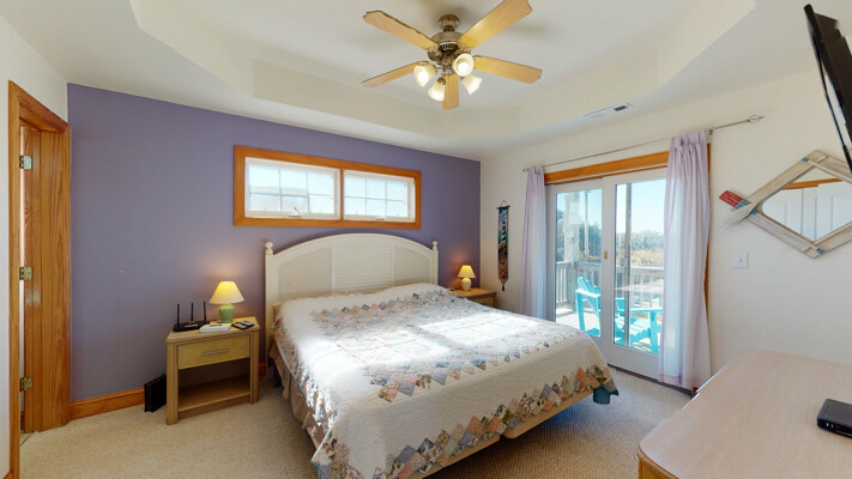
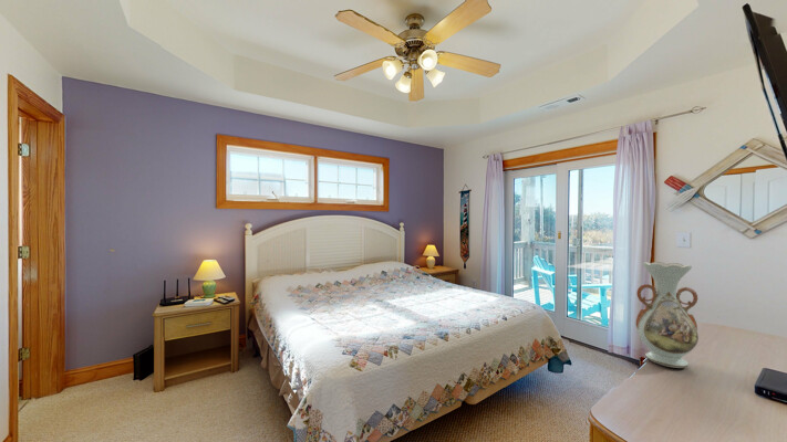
+ vase [635,261,700,369]
